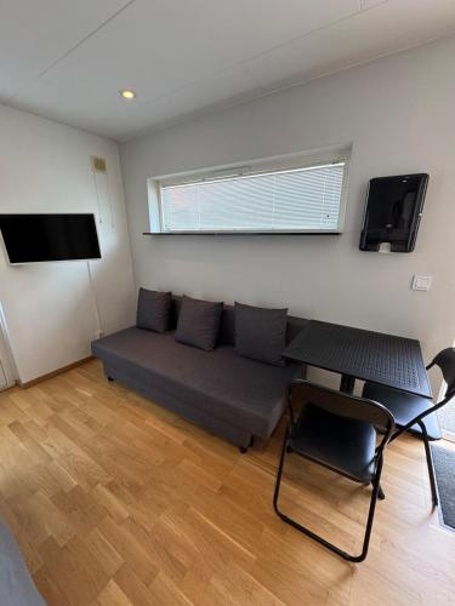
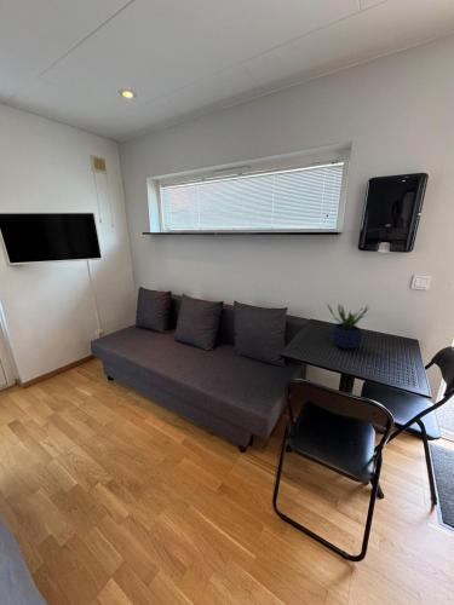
+ potted plant [326,302,370,350]
